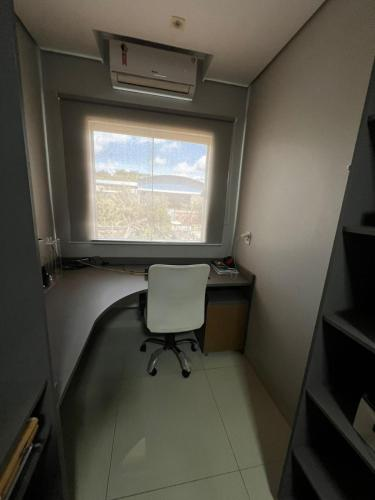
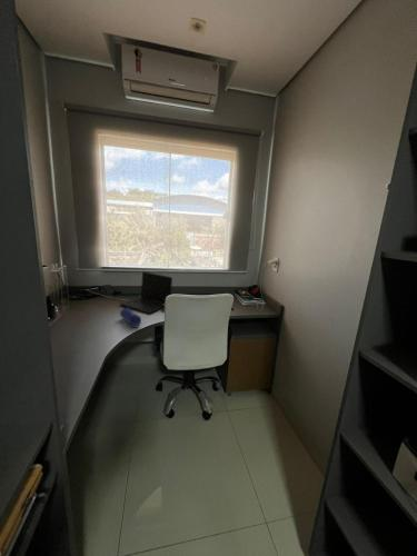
+ pencil case [119,307,142,329]
+ laptop [119,270,173,315]
